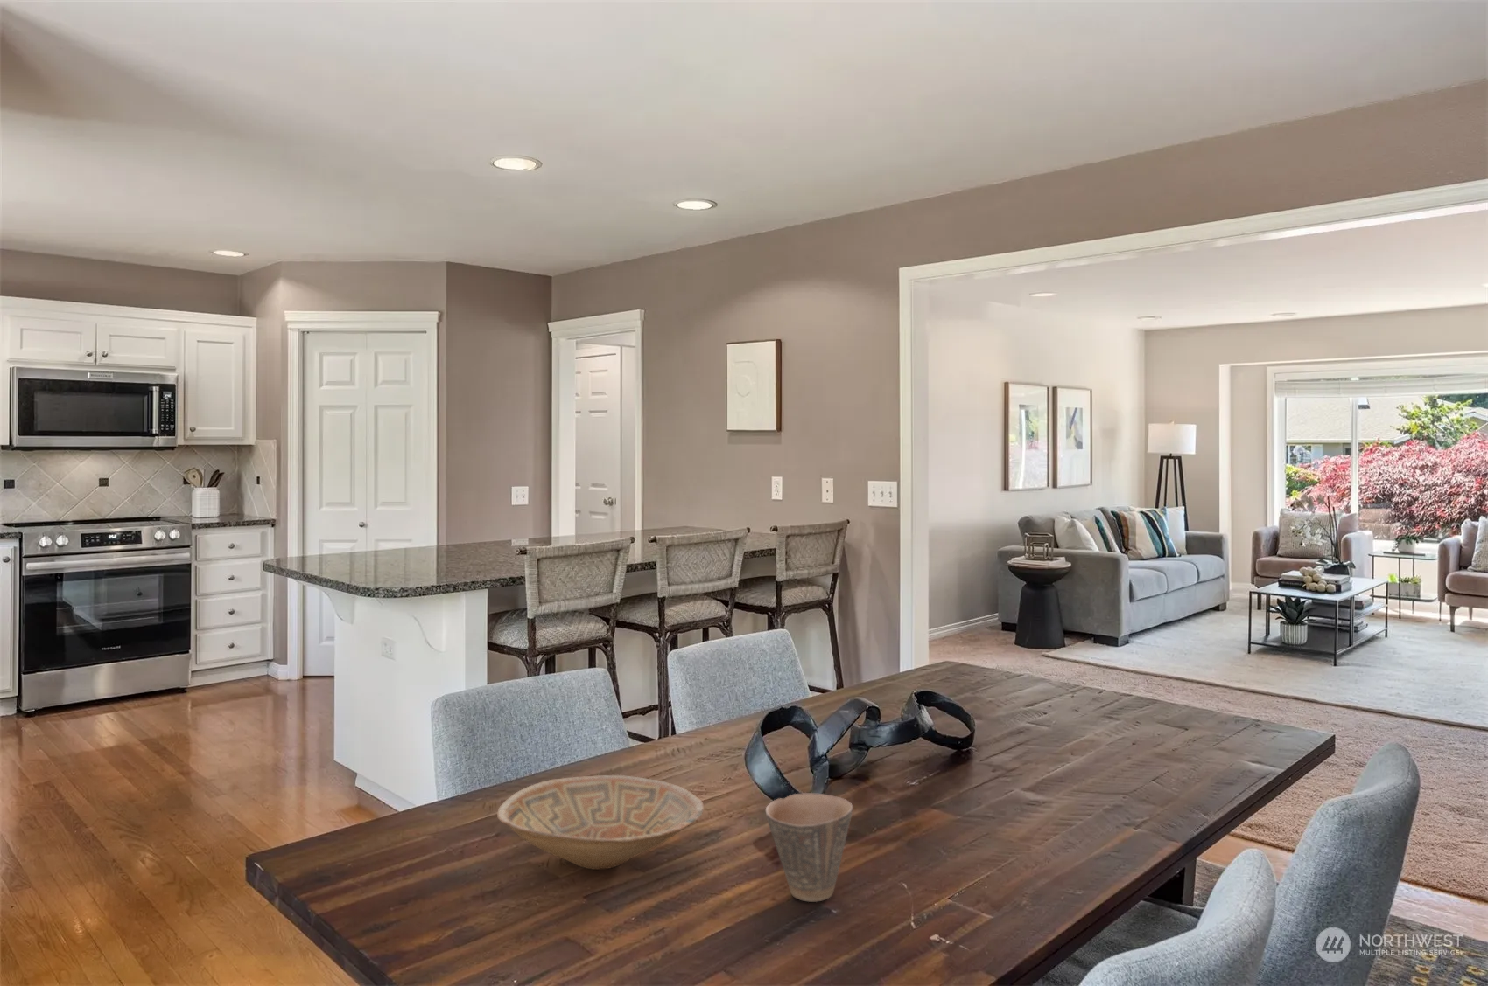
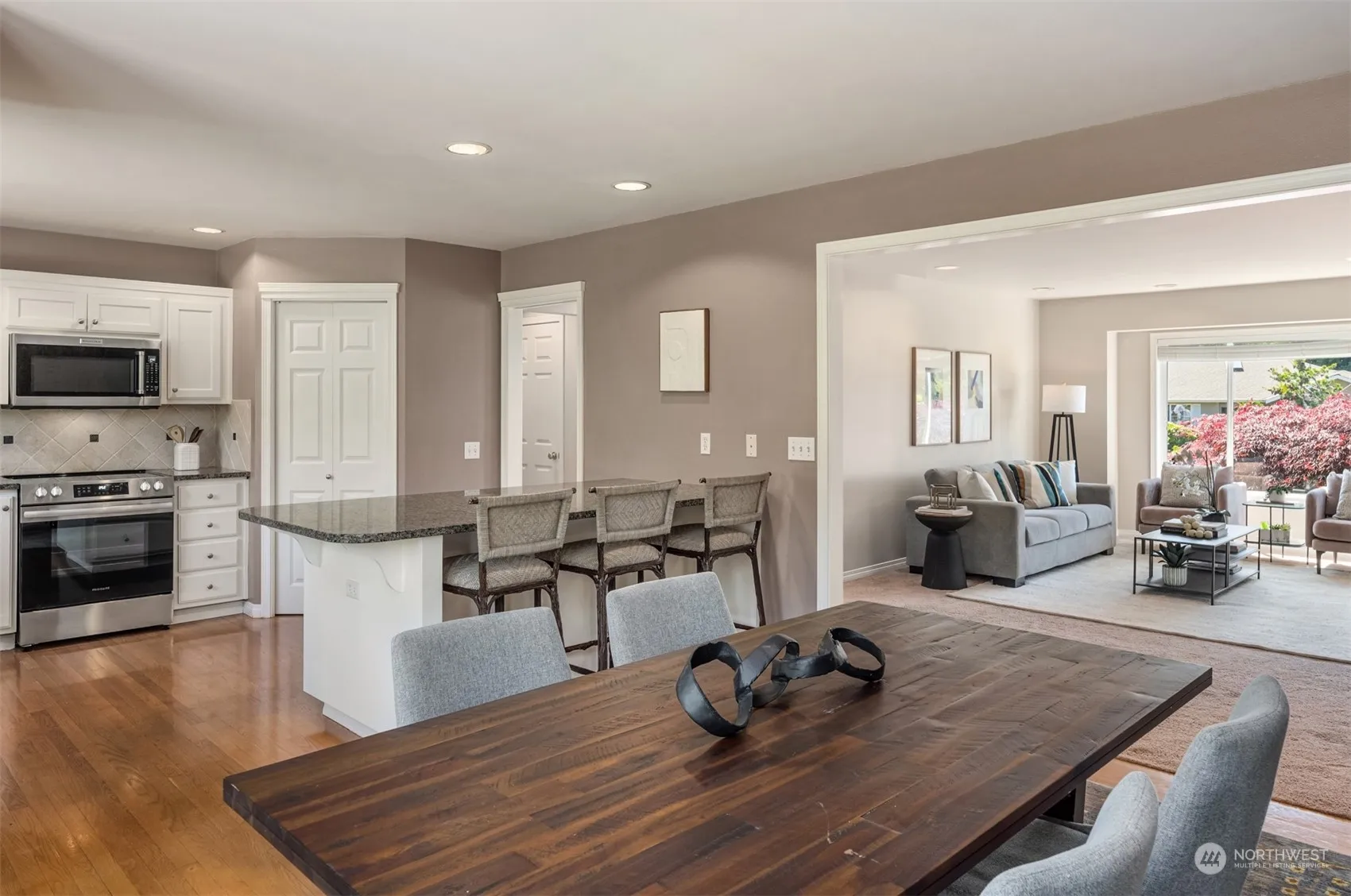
- bowl [497,775,705,870]
- cup [765,792,854,903]
